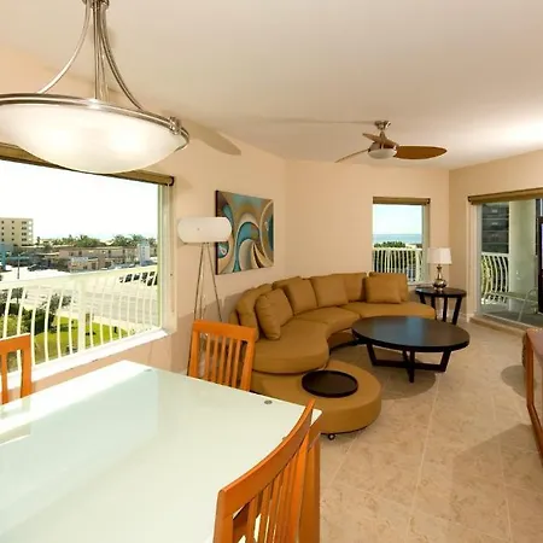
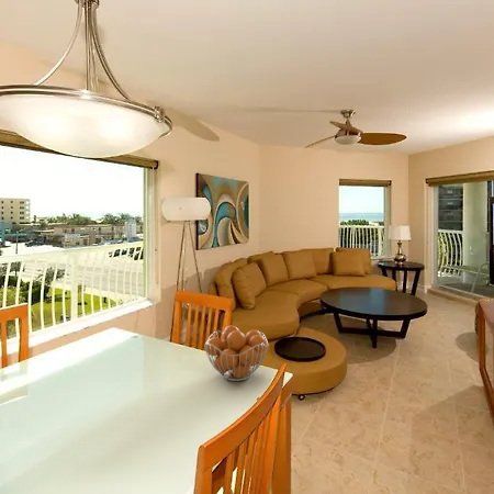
+ fruit basket [203,324,269,382]
